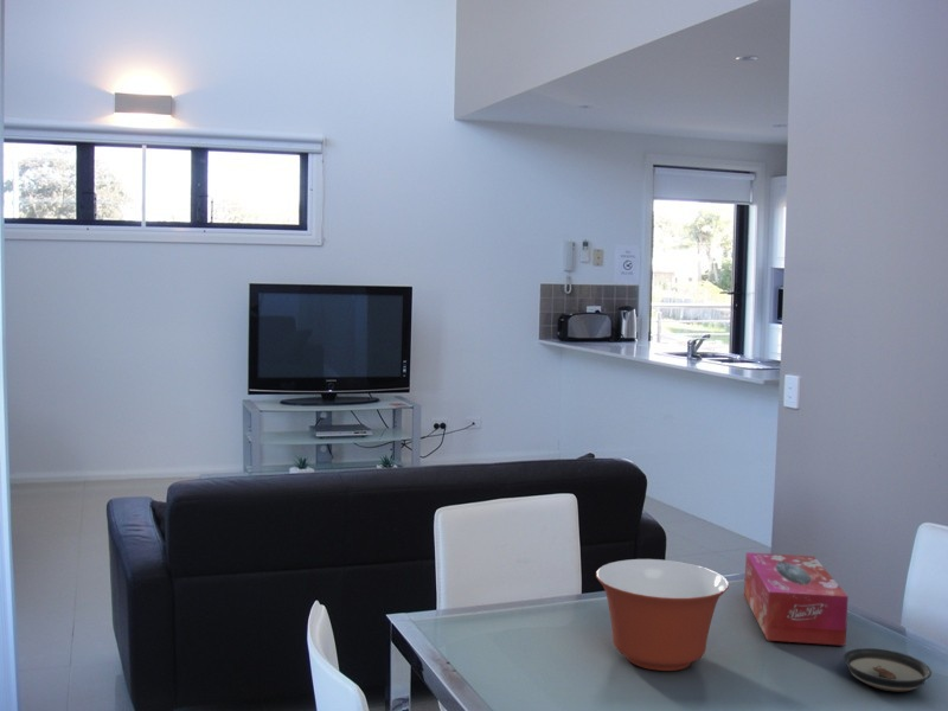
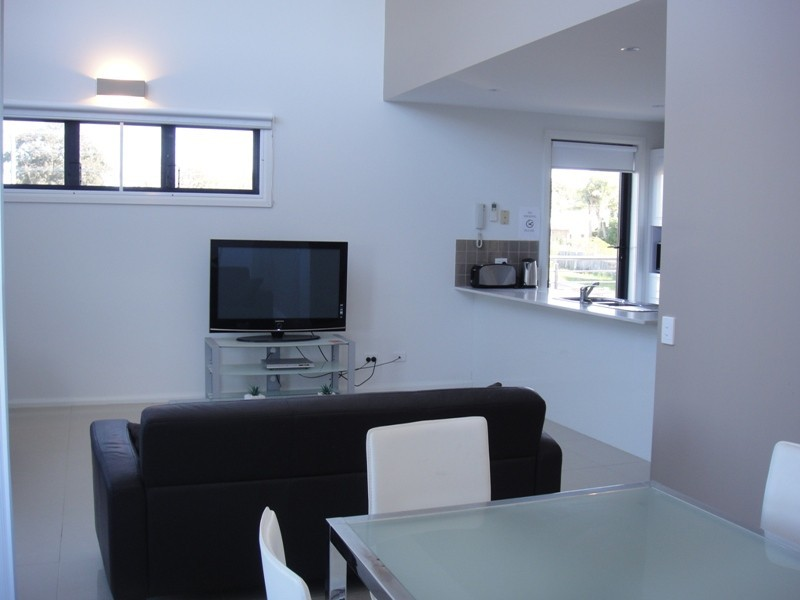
- tissue box [743,551,850,647]
- saucer [843,647,933,692]
- mixing bowl [595,558,730,672]
